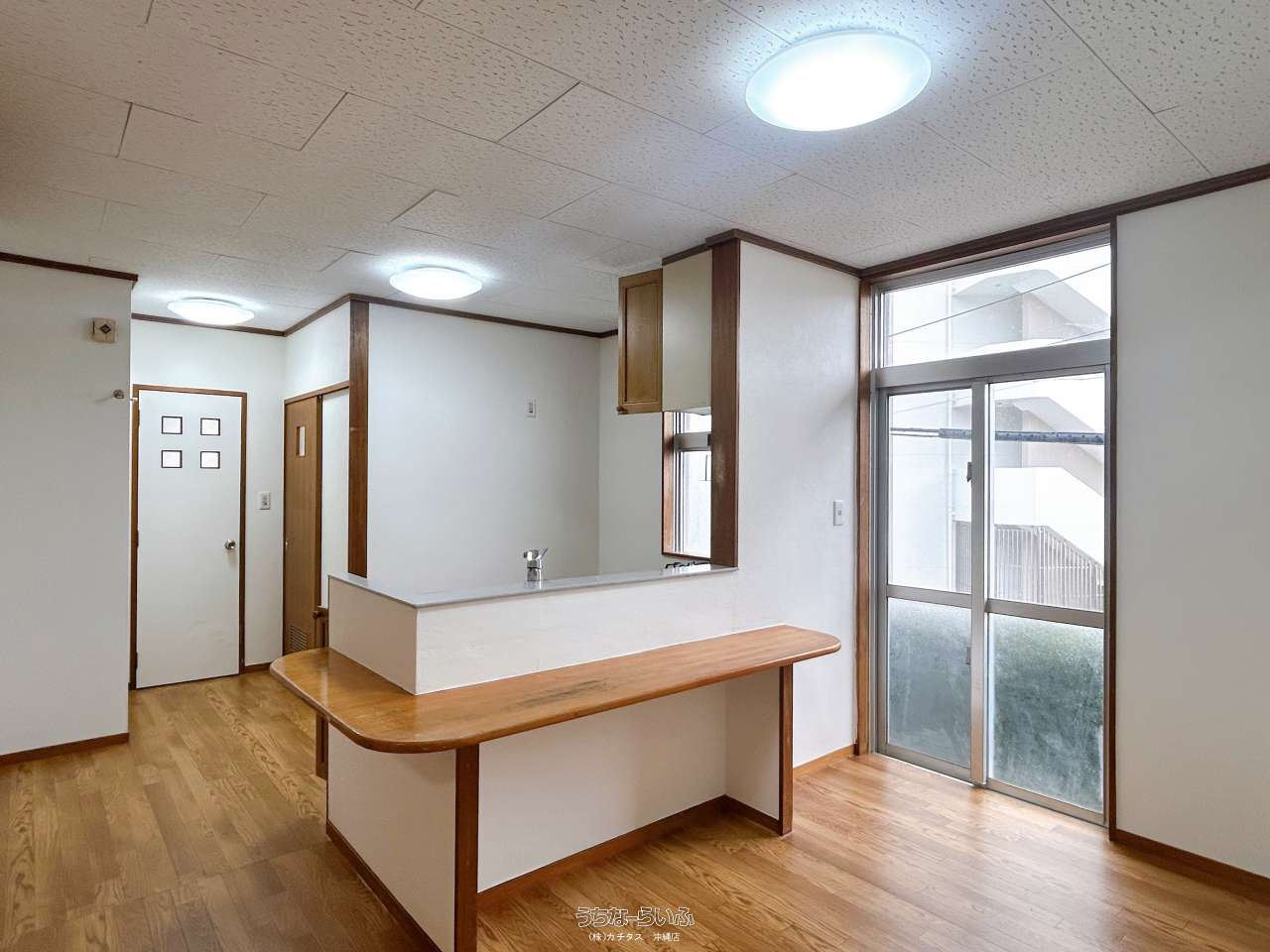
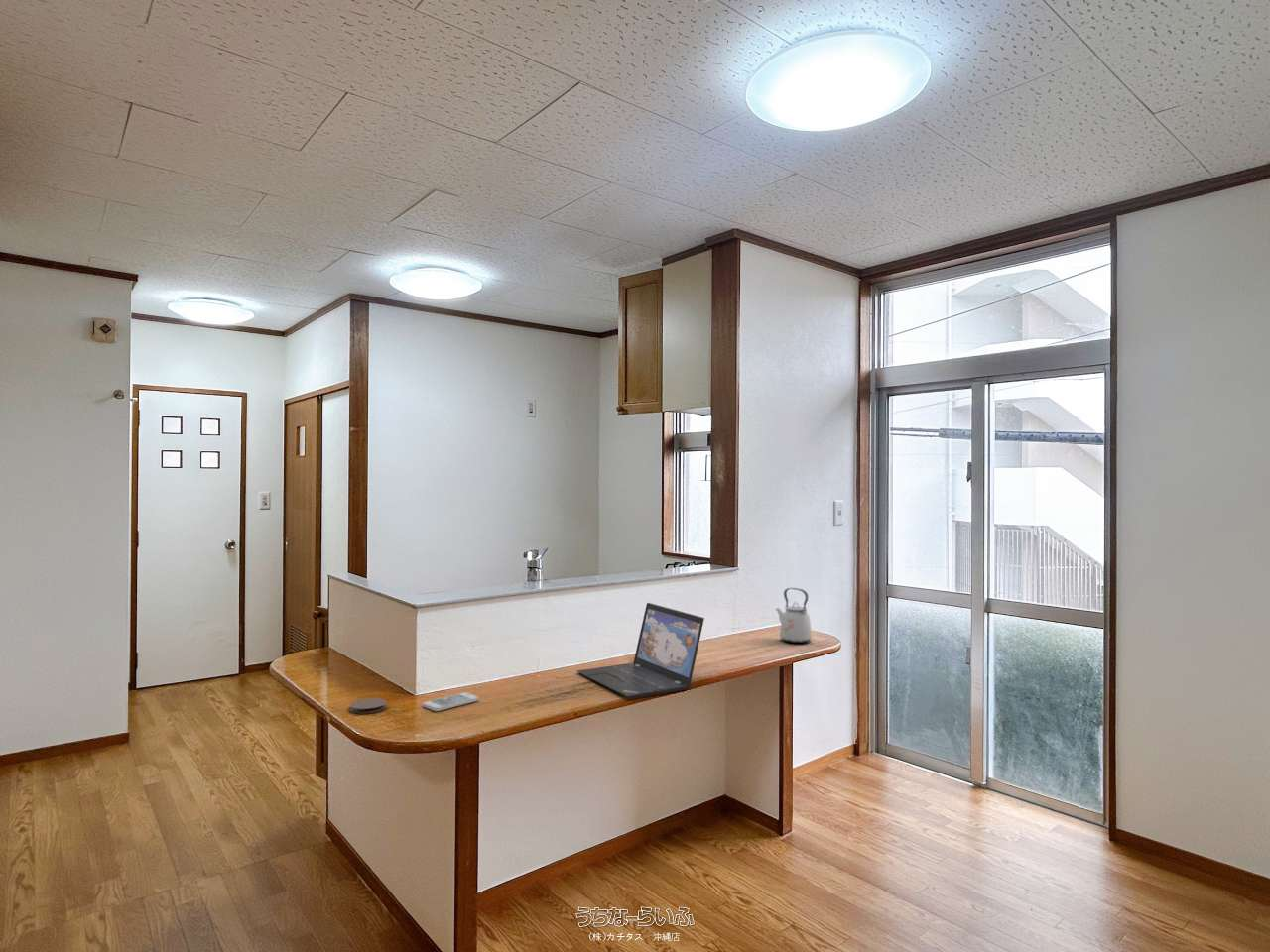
+ kettle [775,587,813,644]
+ smartphone [422,691,479,712]
+ laptop [576,602,705,700]
+ coaster [349,697,388,715]
